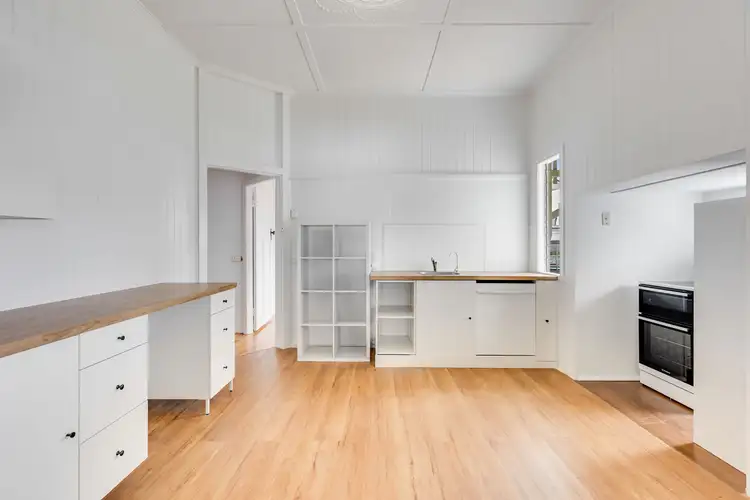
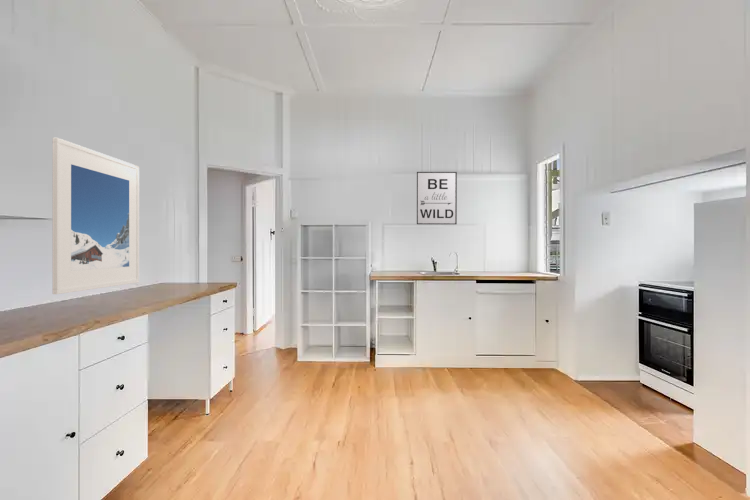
+ wall art [416,171,458,225]
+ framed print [52,137,140,295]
